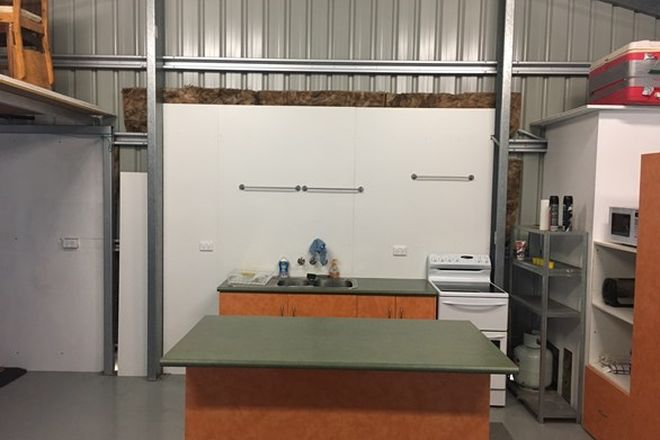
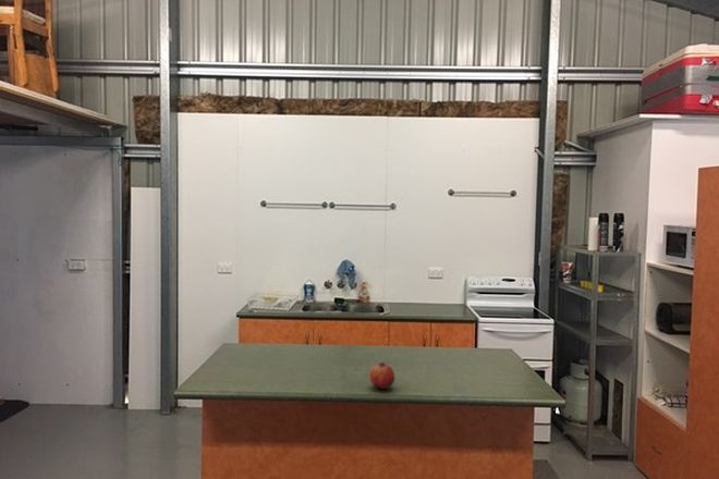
+ fruit [368,361,395,390]
